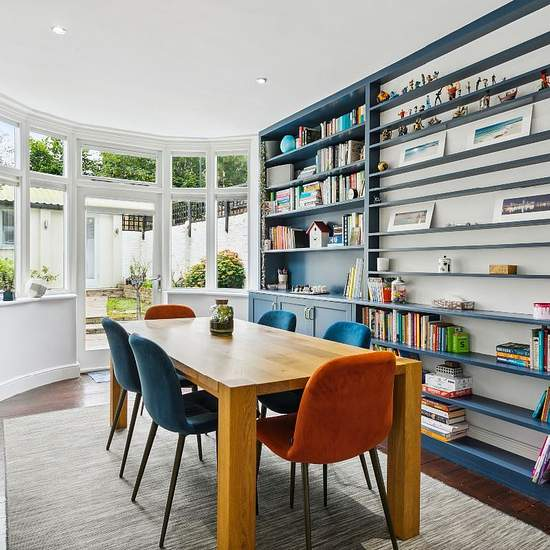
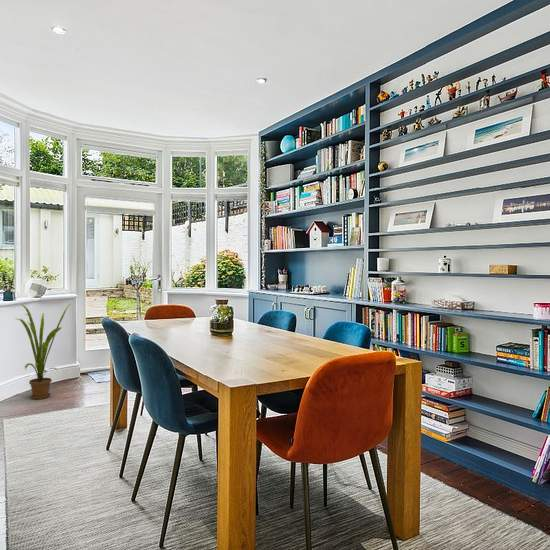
+ house plant [16,303,71,400]
